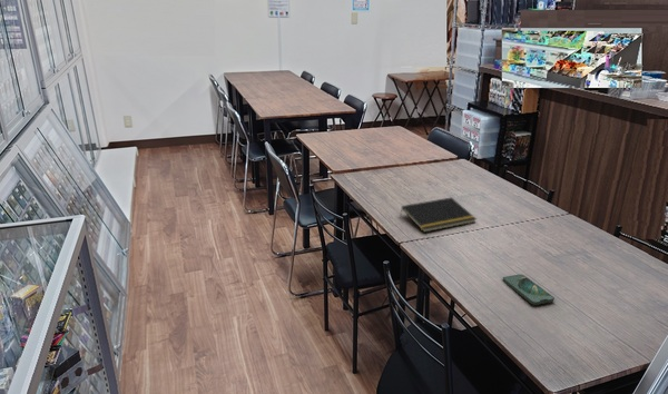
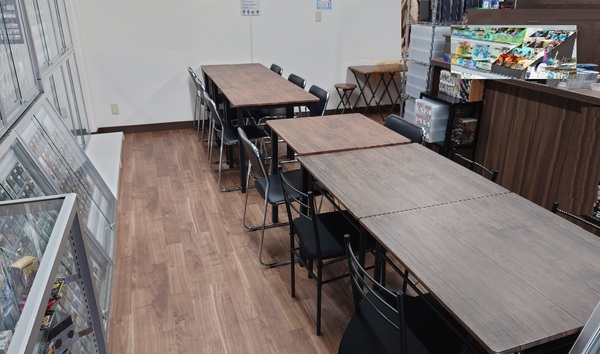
- smartphone [502,274,556,306]
- notepad [399,196,478,234]
